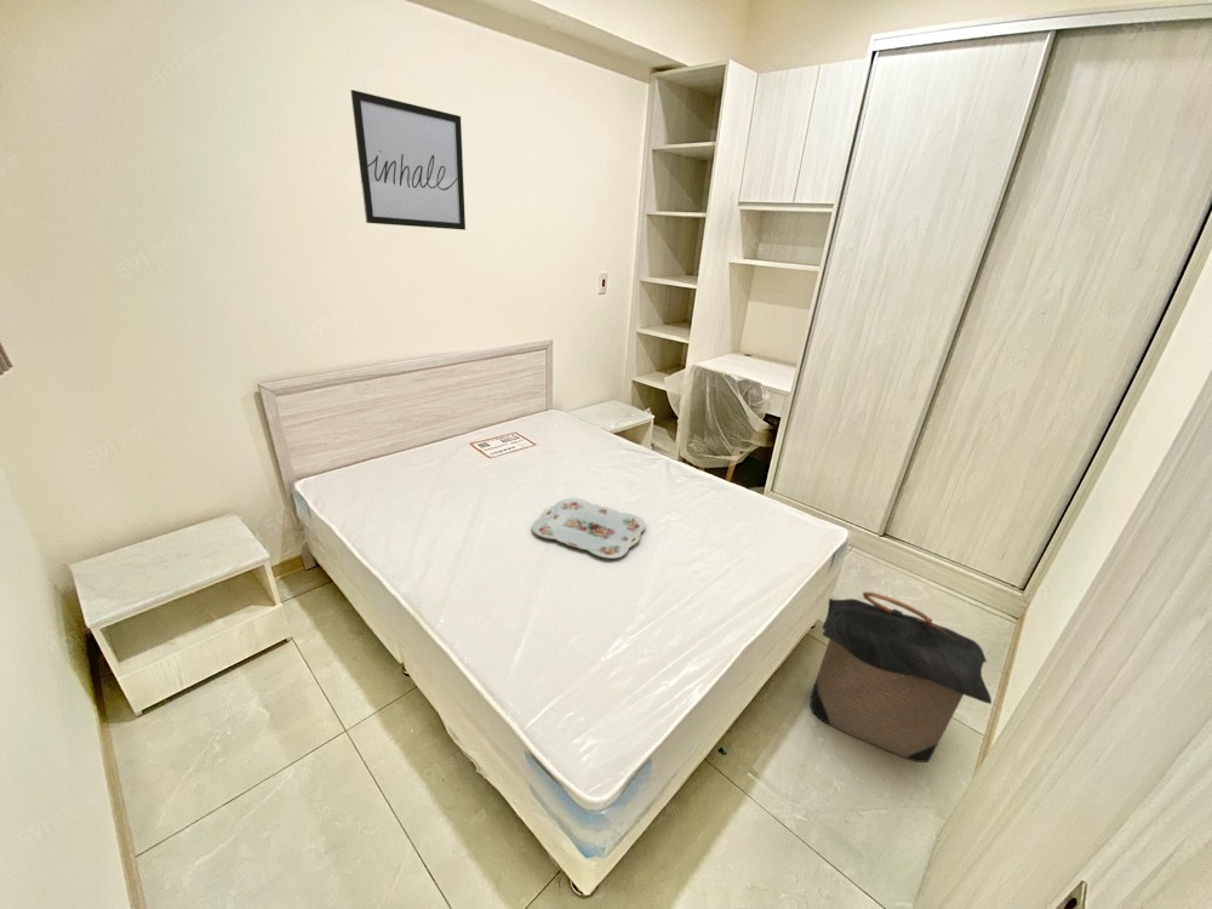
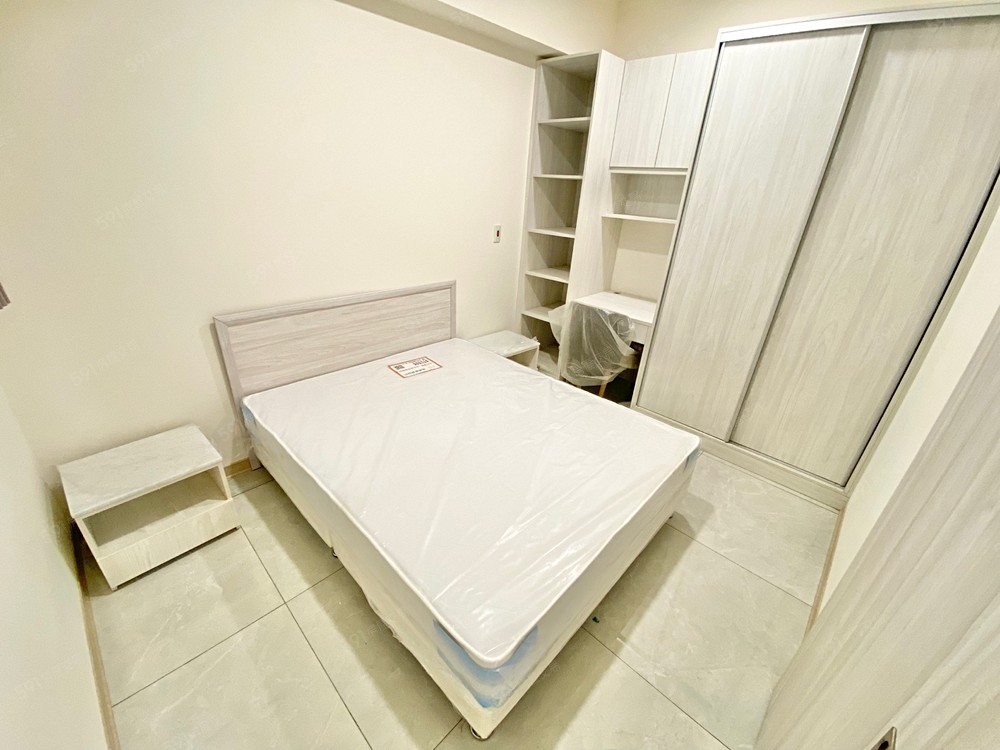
- serving tray [531,497,647,560]
- laundry hamper [808,590,993,764]
- wall art [350,88,467,231]
